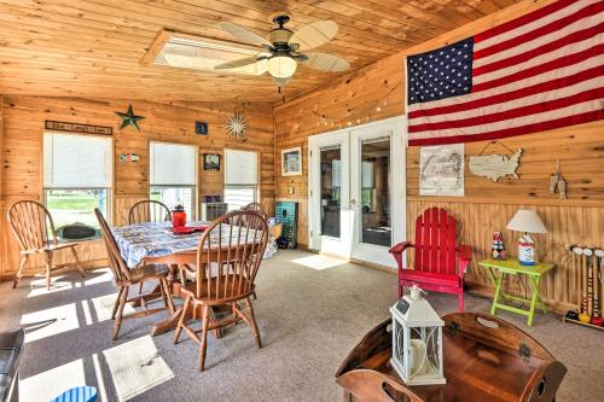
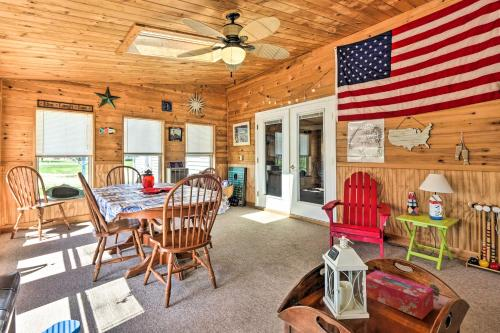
+ tissue box [365,269,434,320]
